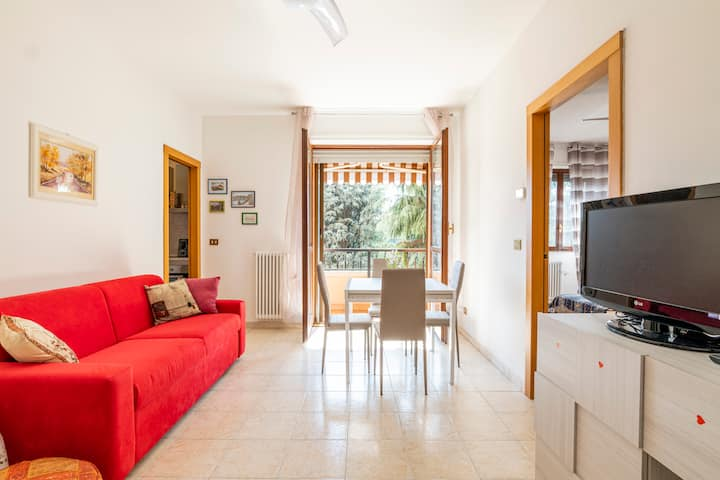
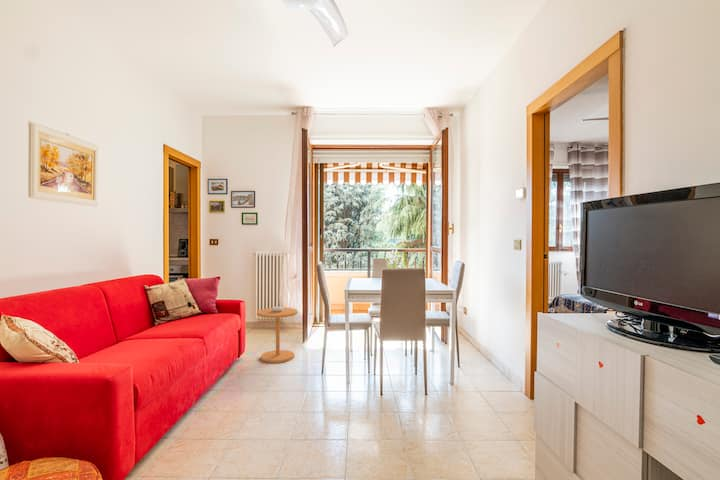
+ side table [256,306,299,364]
